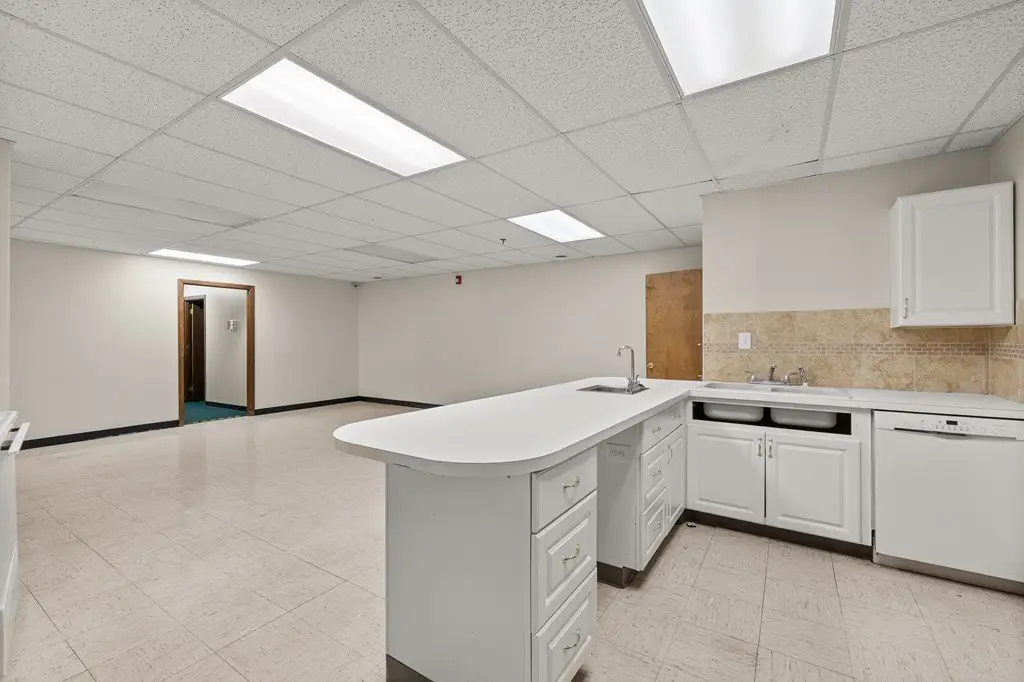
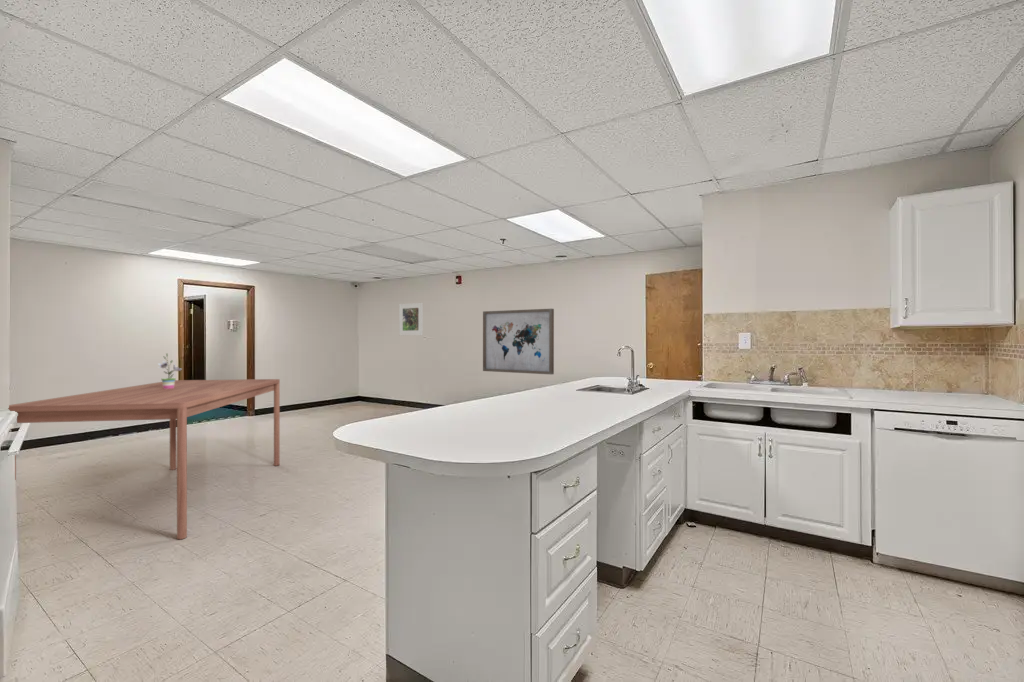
+ dining table [7,378,281,540]
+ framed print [398,302,424,336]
+ potted plant [157,352,182,389]
+ wall art [482,308,555,376]
